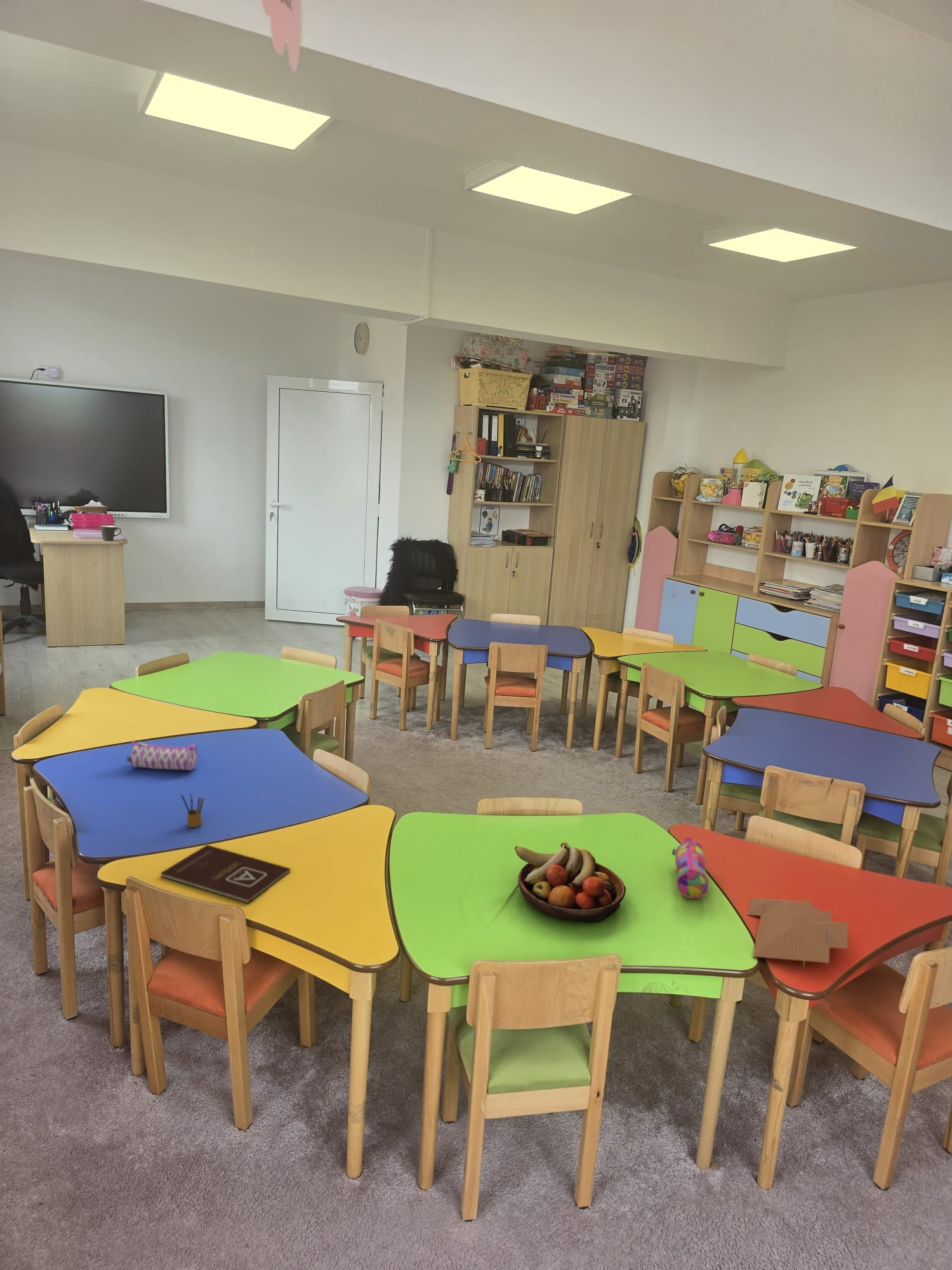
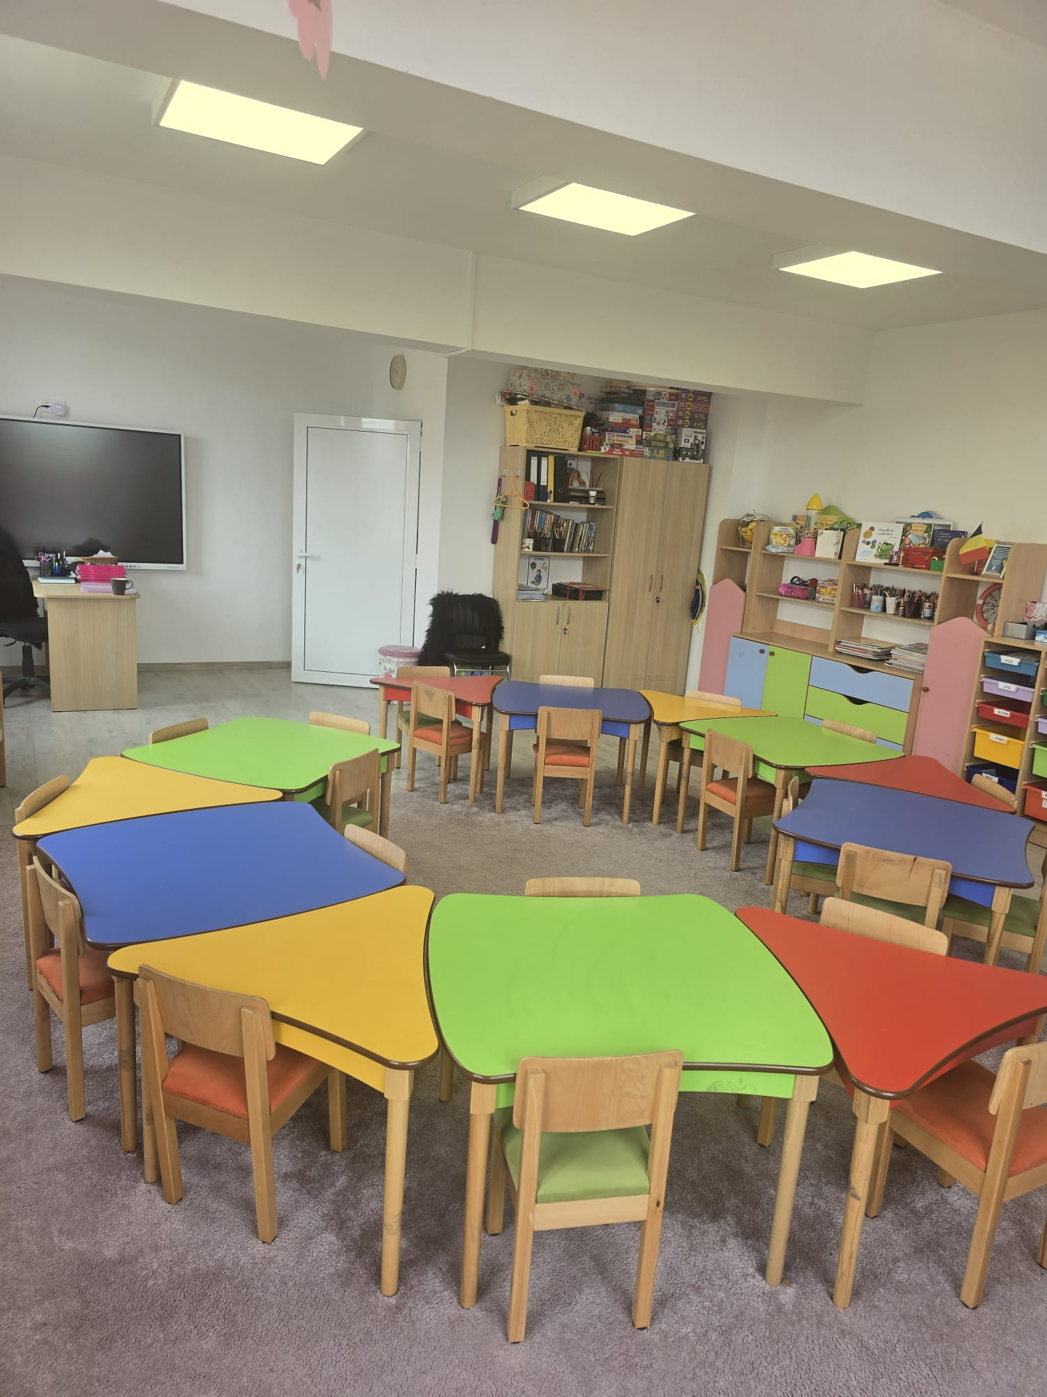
- pencil box [180,792,205,828]
- pencil case [671,837,710,899]
- pencil case [126,740,198,771]
- papers [746,897,849,970]
- fruit bowl [514,842,626,923]
- book [160,844,291,904]
